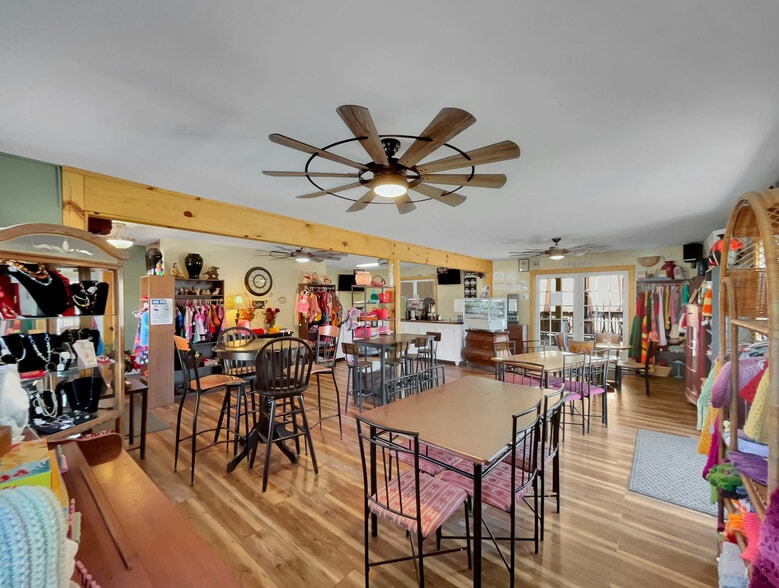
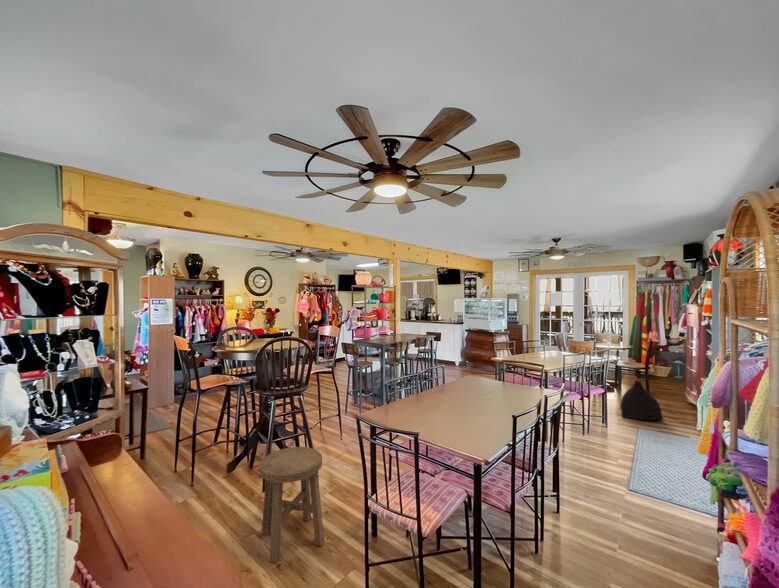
+ stool [259,446,325,564]
+ bag [619,372,664,422]
